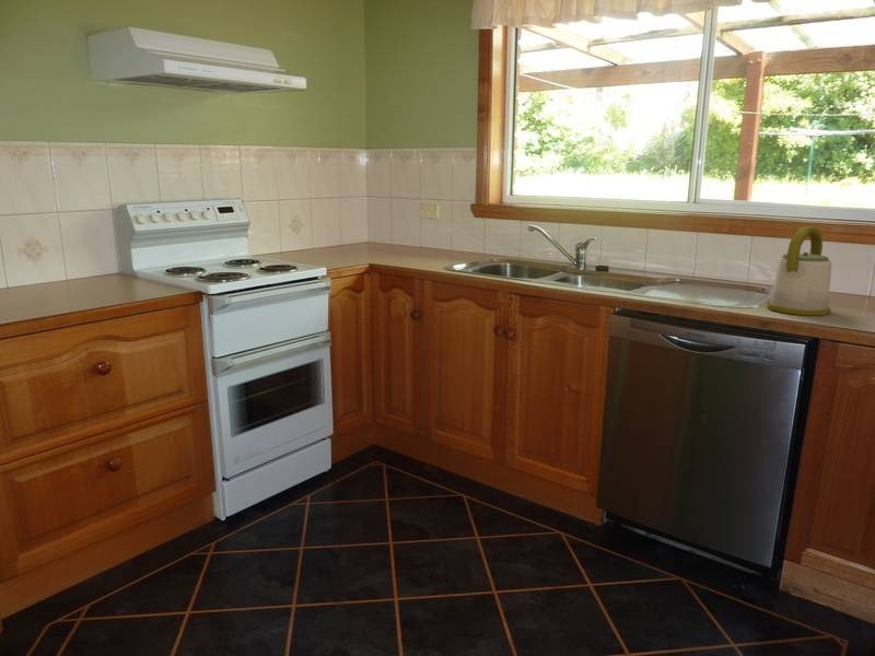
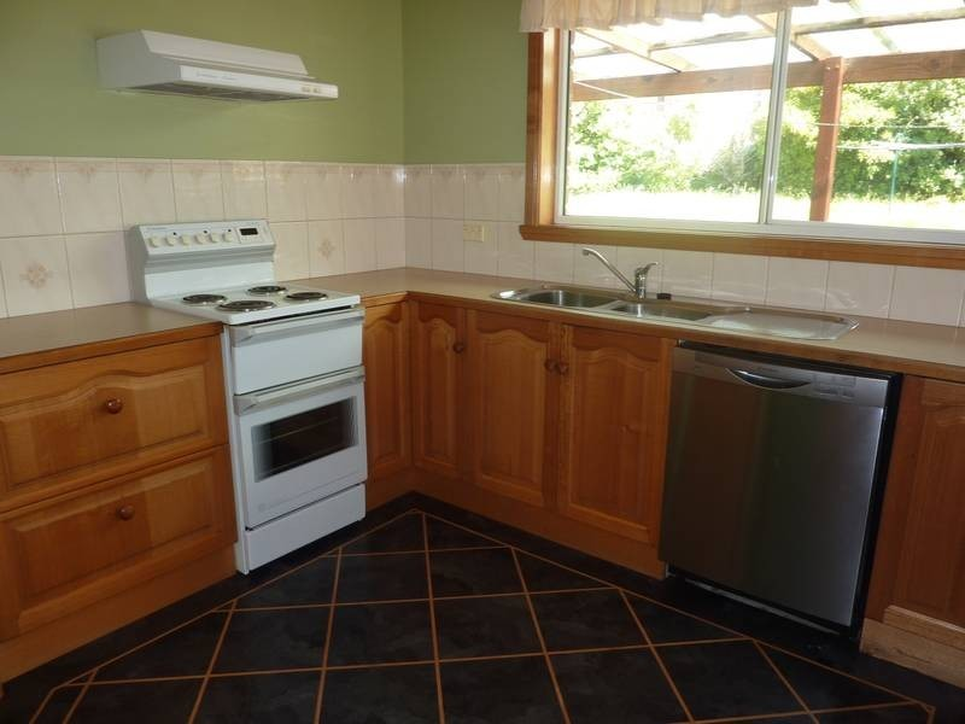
- kettle [766,225,832,316]
